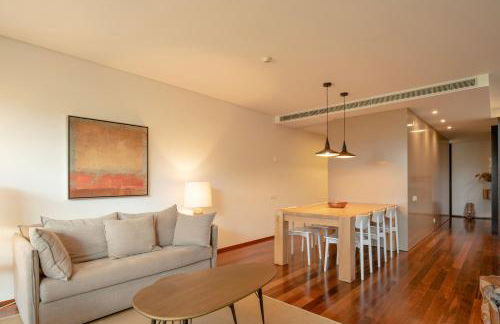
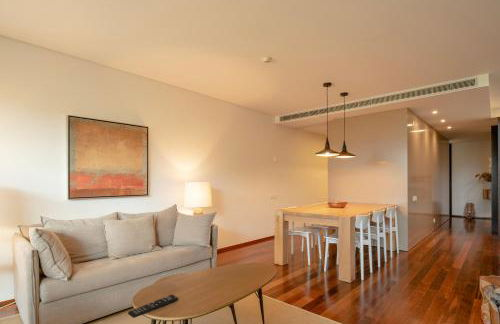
+ remote control [127,294,179,319]
